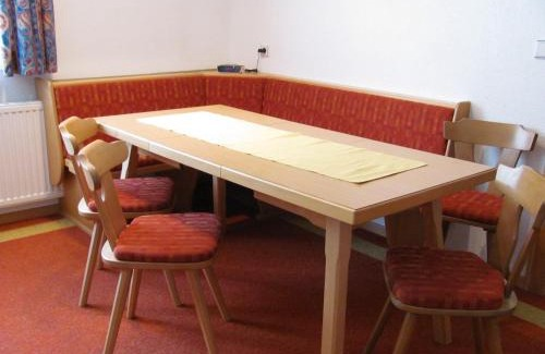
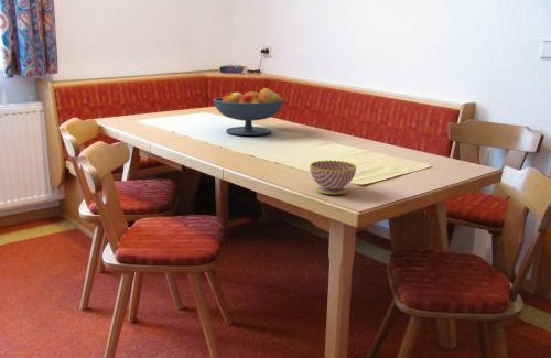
+ teacup [309,160,357,195]
+ fruit bowl [212,87,285,137]
